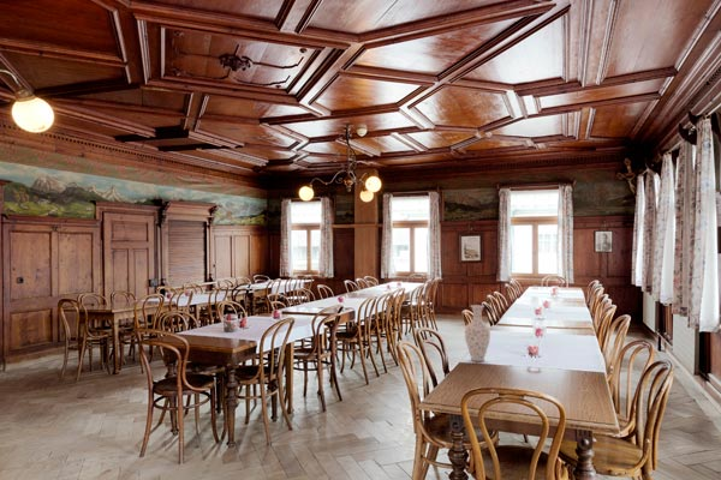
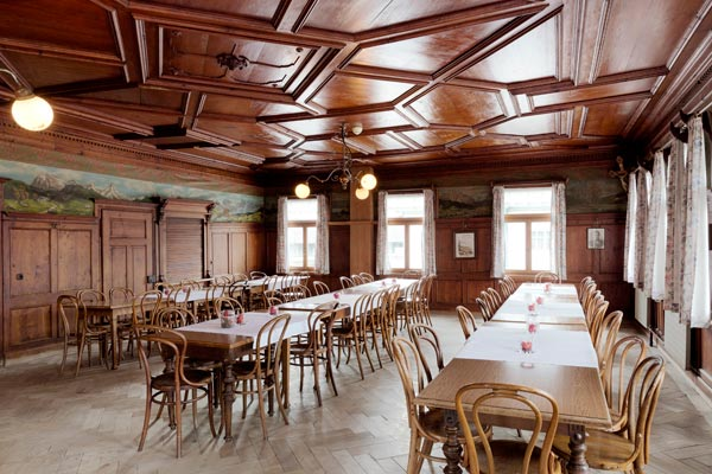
- vase [464,304,491,362]
